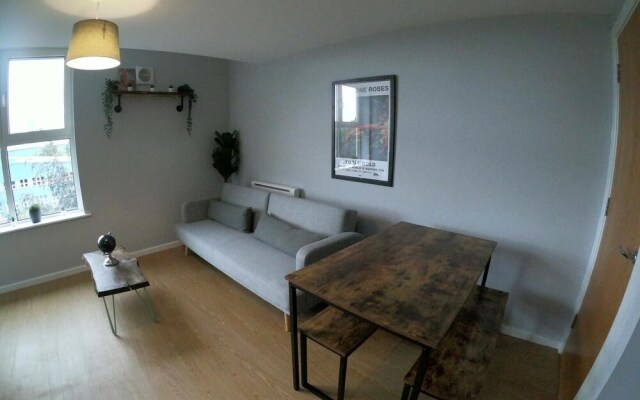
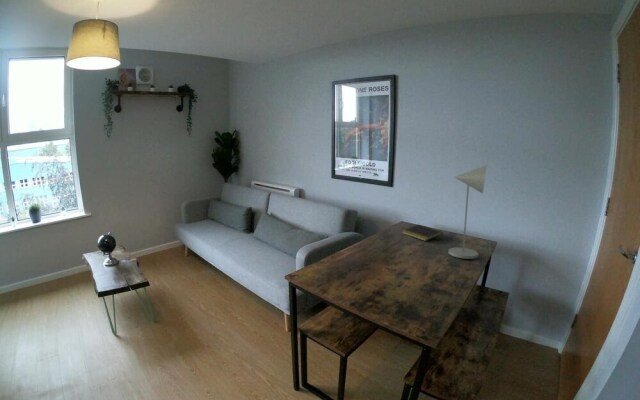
+ notepad [401,224,444,242]
+ desk lamp [448,164,488,260]
